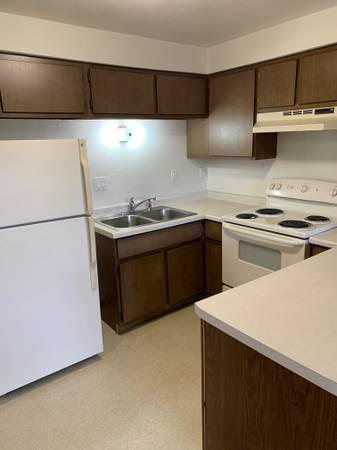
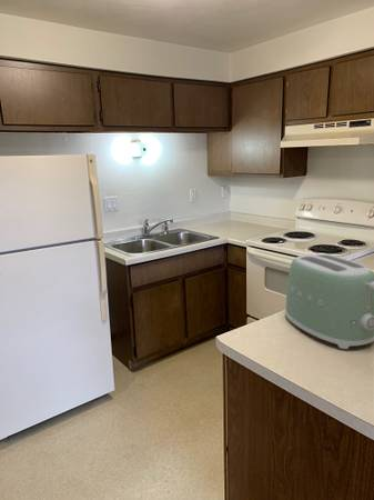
+ toaster [284,253,374,350]
